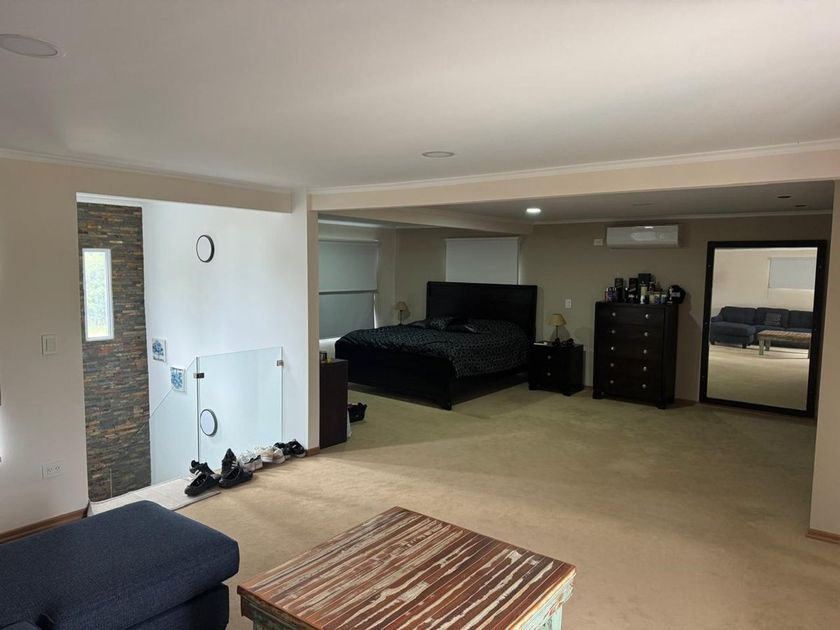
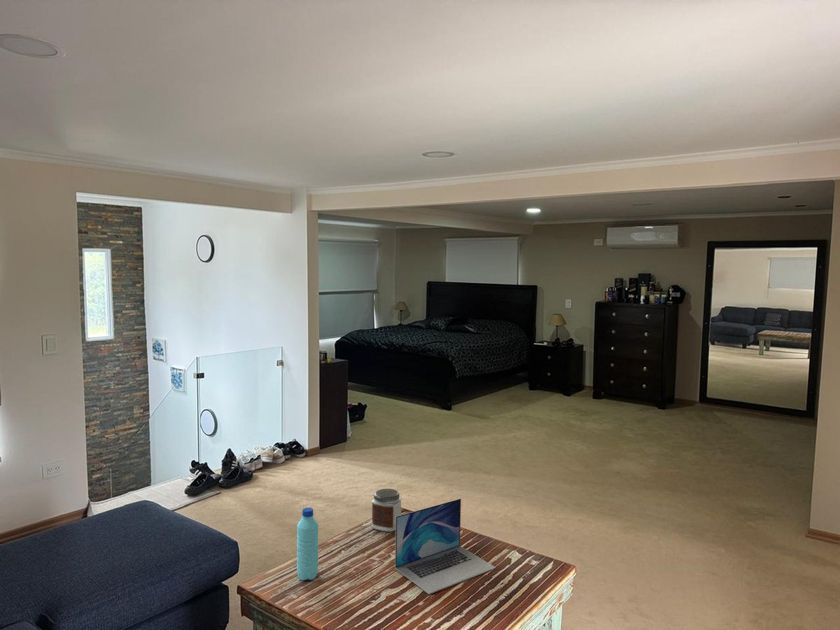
+ jar [370,488,402,533]
+ laptop [394,498,497,595]
+ water bottle [296,506,319,581]
